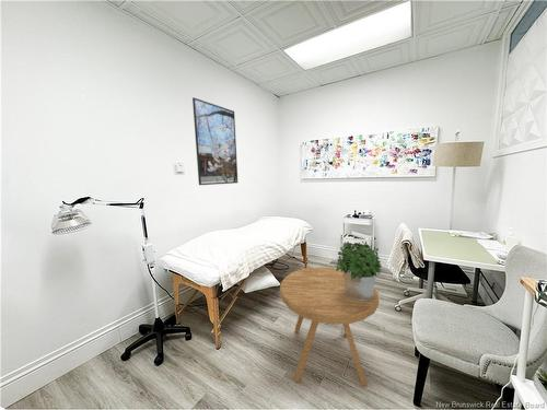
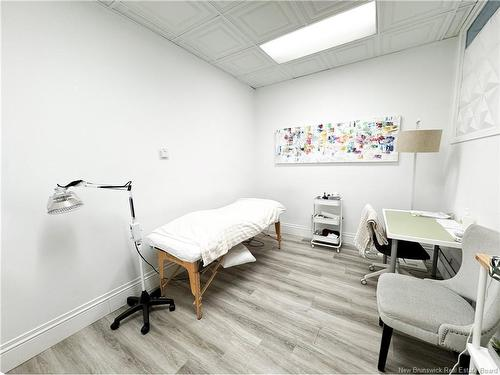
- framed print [191,96,238,186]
- potted plant [335,241,383,302]
- side table [279,266,380,388]
